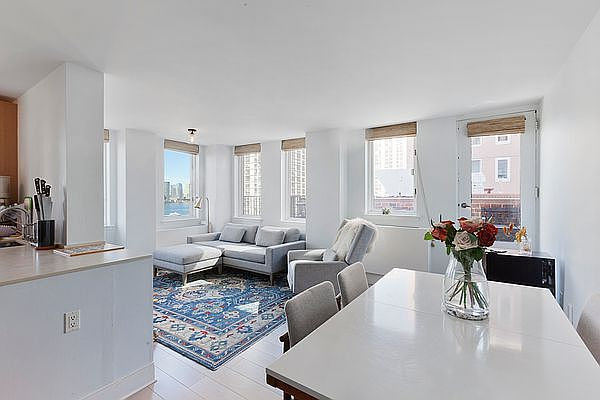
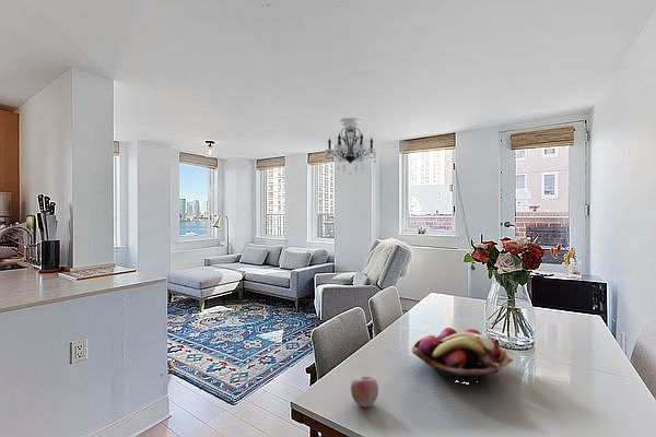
+ fruit basket [411,327,514,385]
+ apple [350,375,379,409]
+ chandelier [324,117,378,176]
